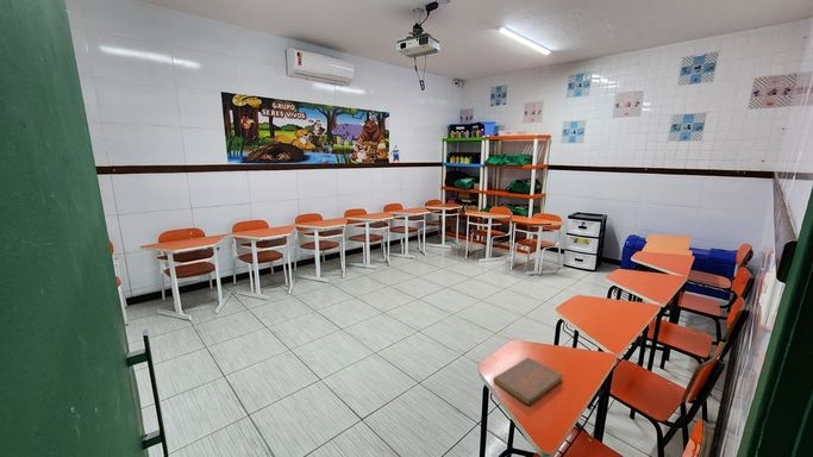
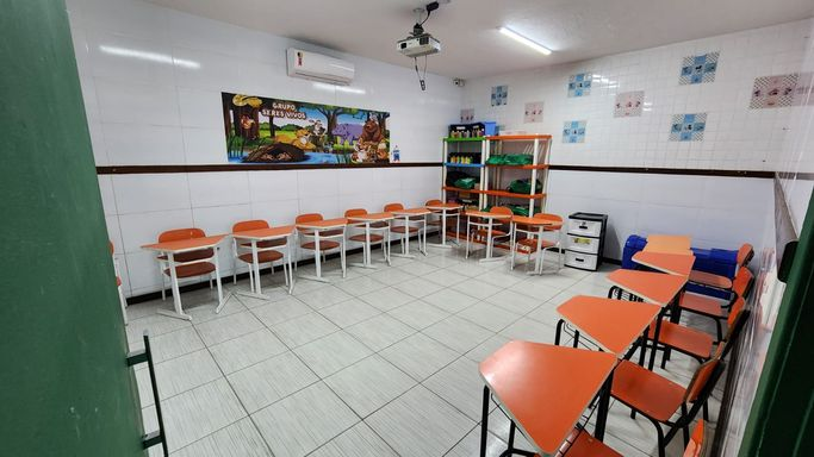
- notebook [492,356,563,406]
